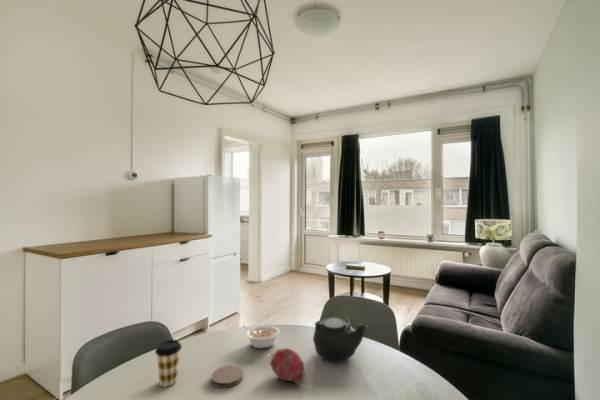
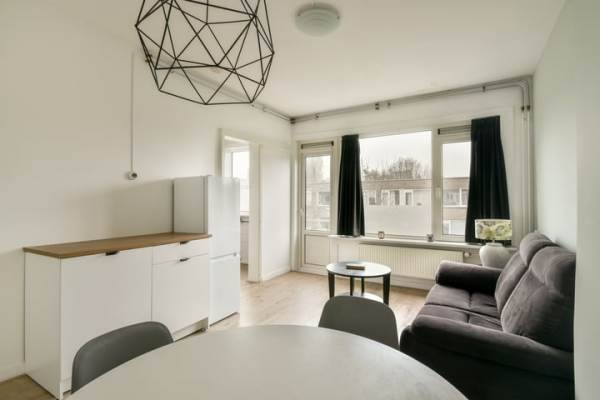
- legume [242,324,281,350]
- fruit [269,347,306,385]
- coffee cup [154,339,183,388]
- teapot [312,315,369,363]
- coaster [211,364,244,389]
